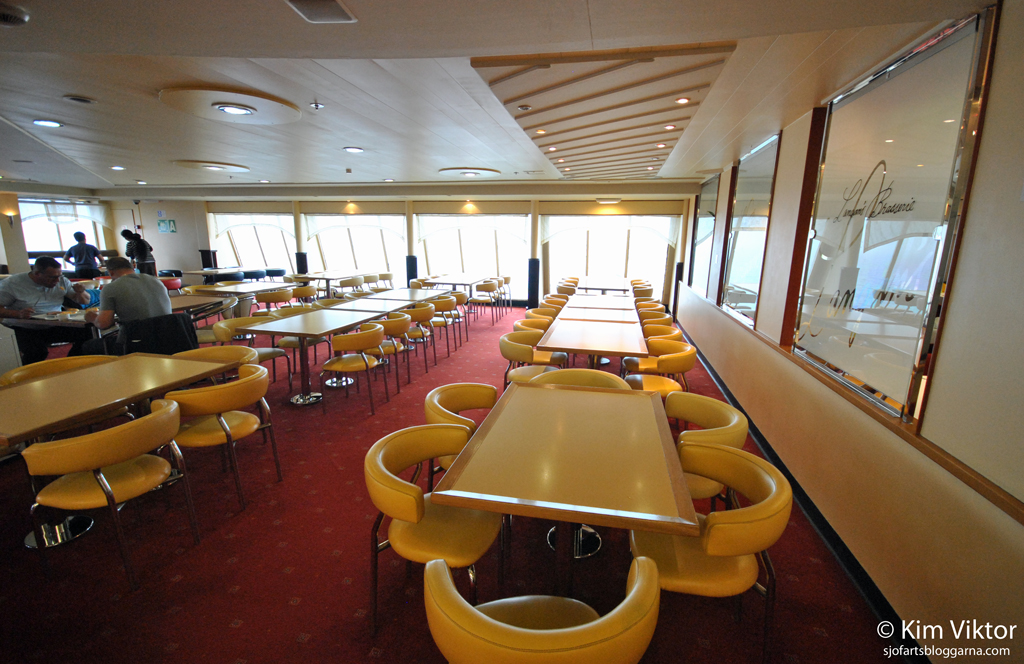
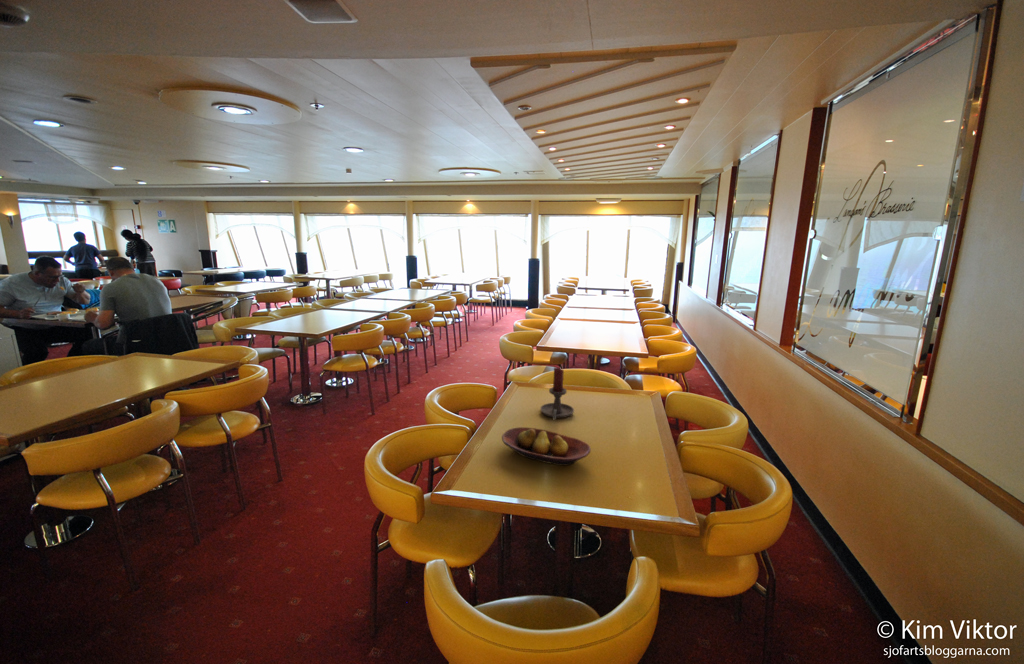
+ candle holder [540,367,575,421]
+ fruit bowl [501,426,592,467]
